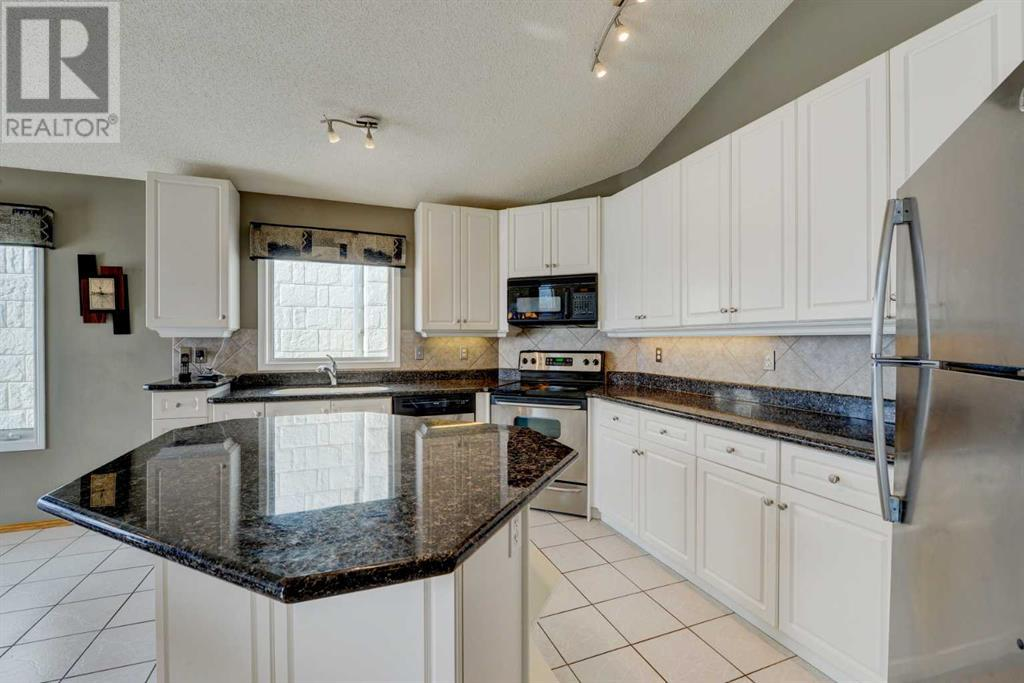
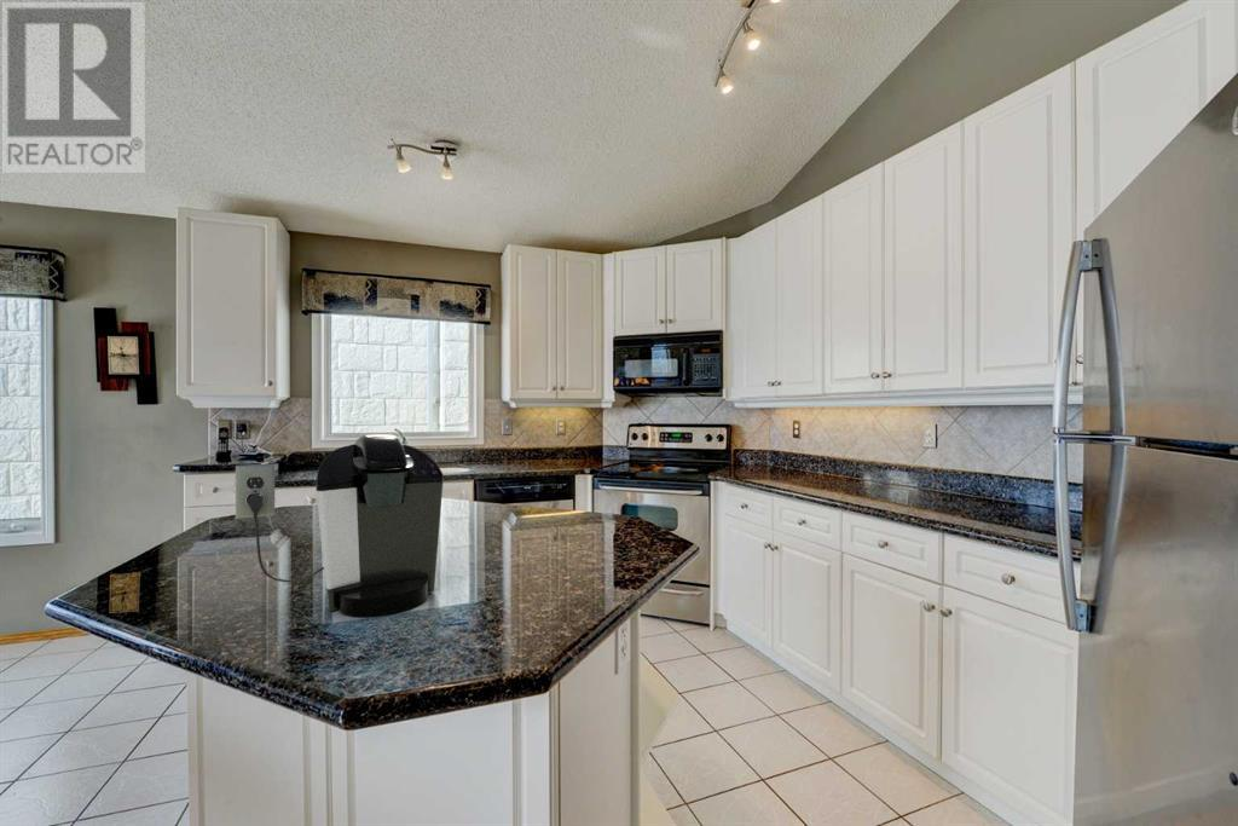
+ coffee maker [235,433,445,618]
